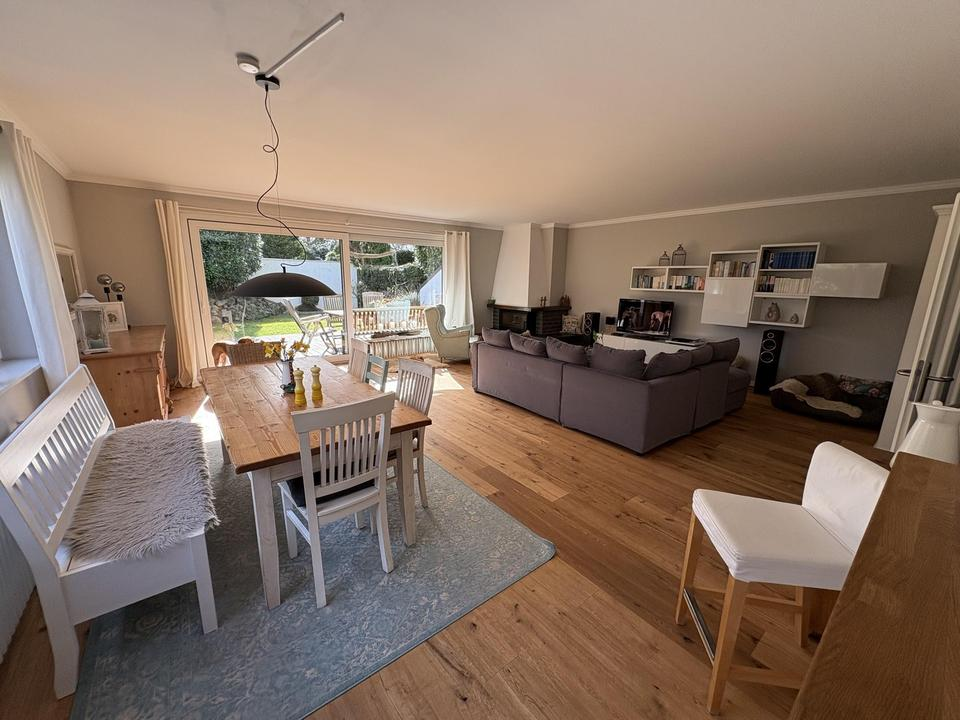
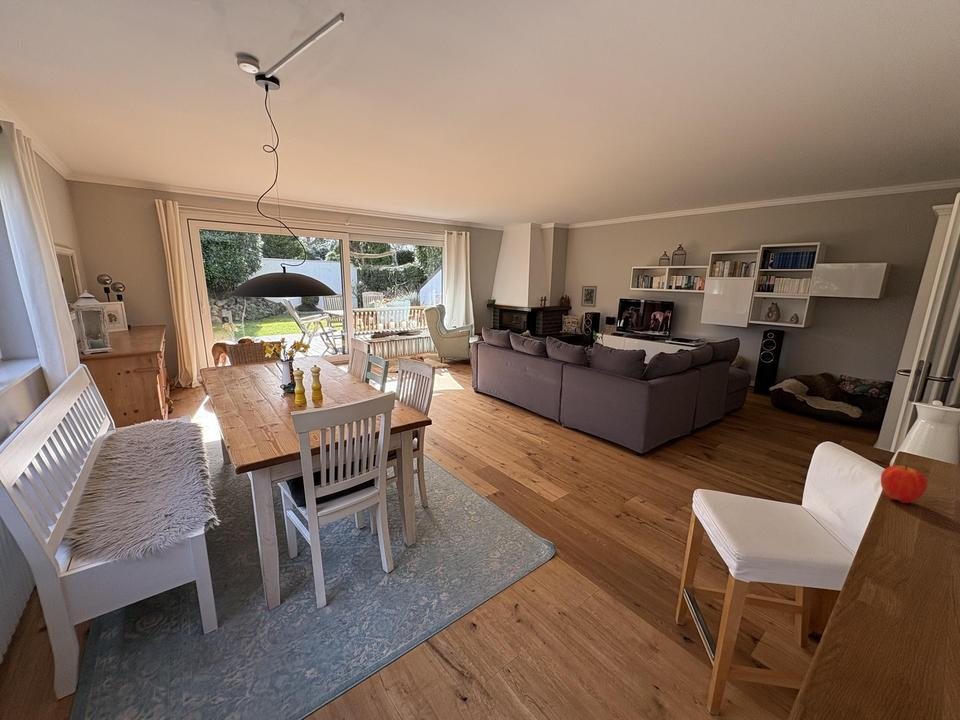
+ wall art [580,285,598,308]
+ apple [880,464,928,504]
